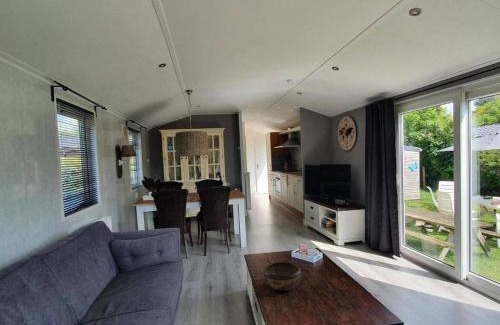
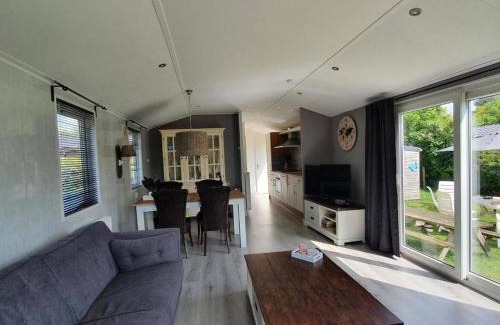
- decorative bowl [262,261,302,292]
